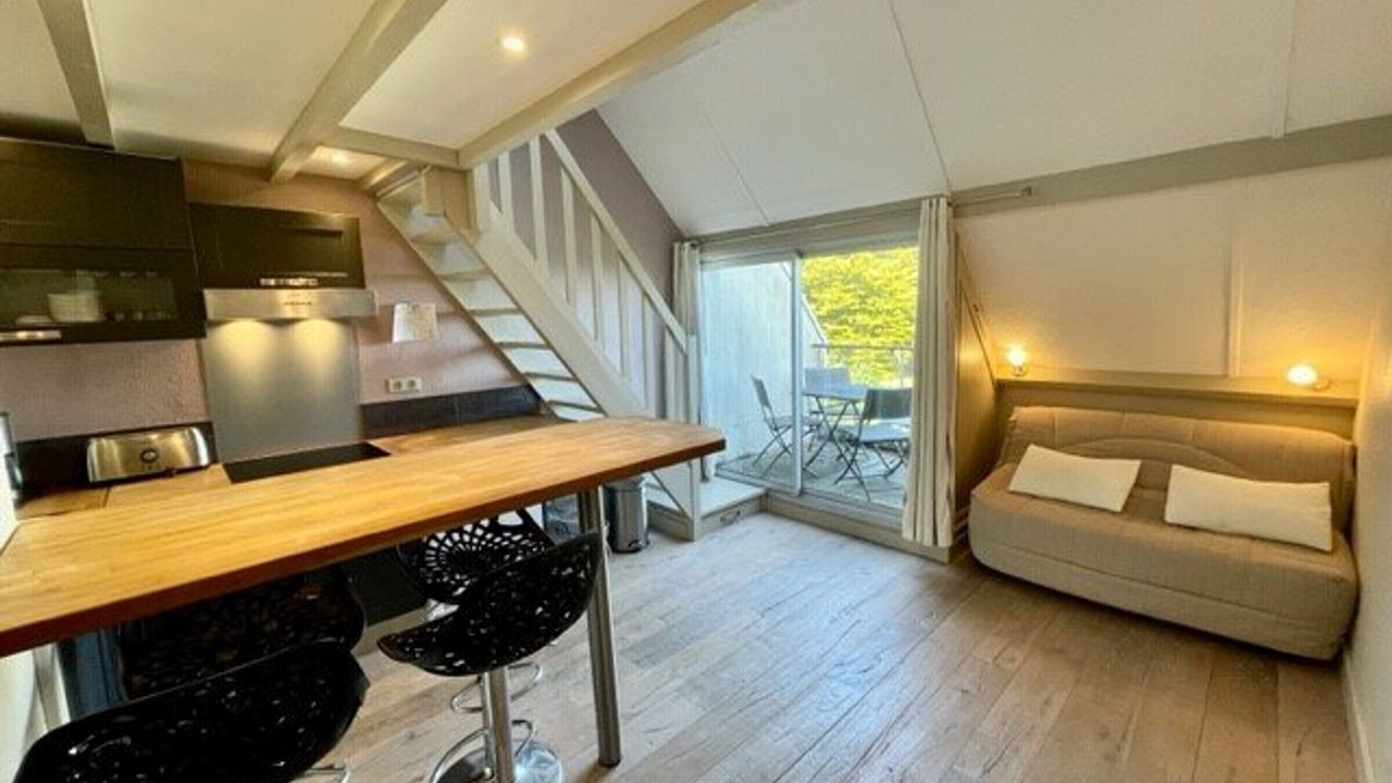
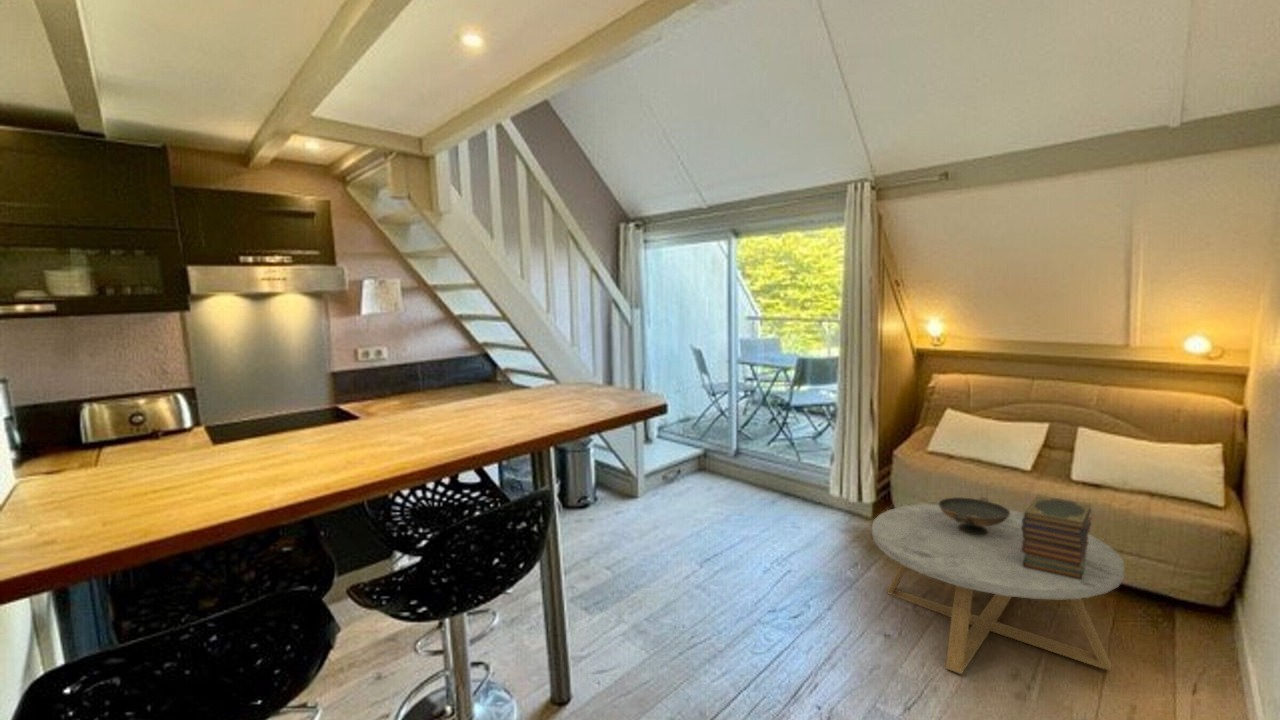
+ coffee table [871,502,1125,675]
+ decorative bowl [937,496,1010,536]
+ book stack [1022,494,1093,580]
